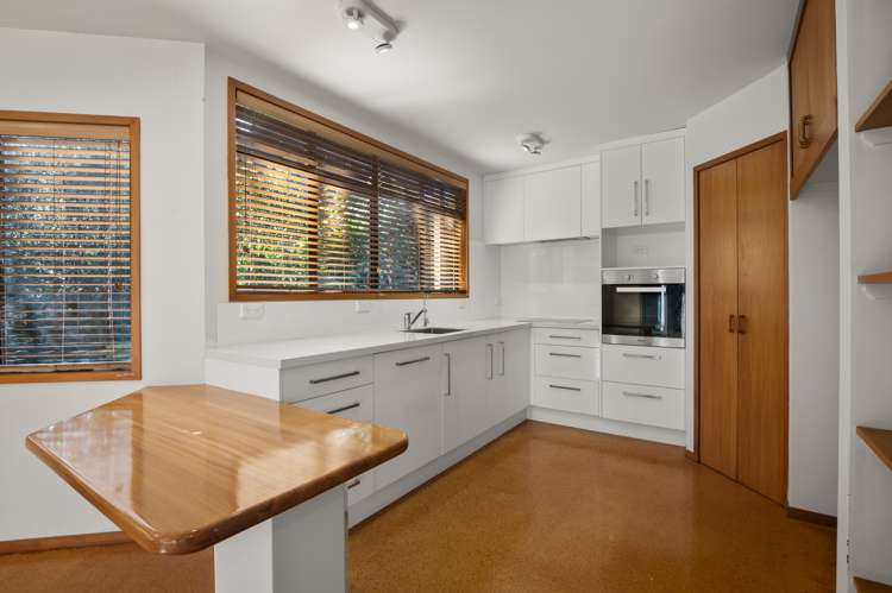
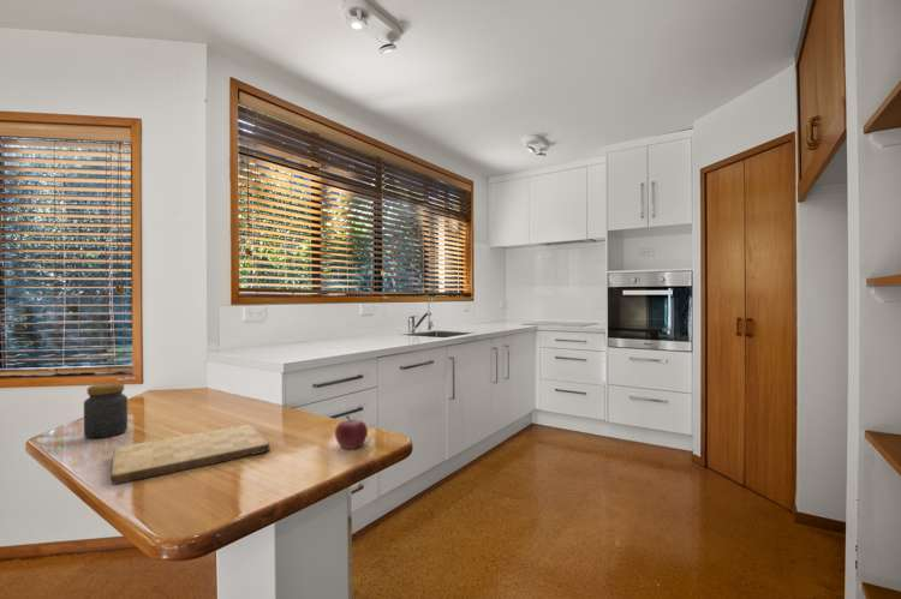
+ fruit [334,414,369,450]
+ cutting board [109,424,272,486]
+ jar [83,382,129,439]
